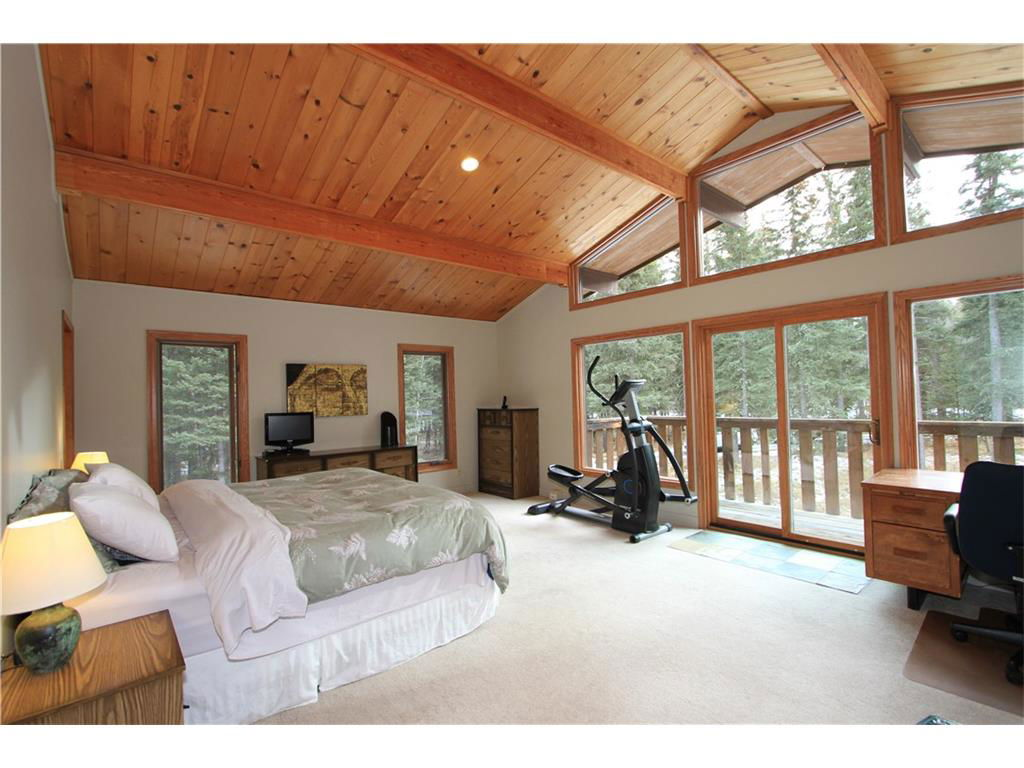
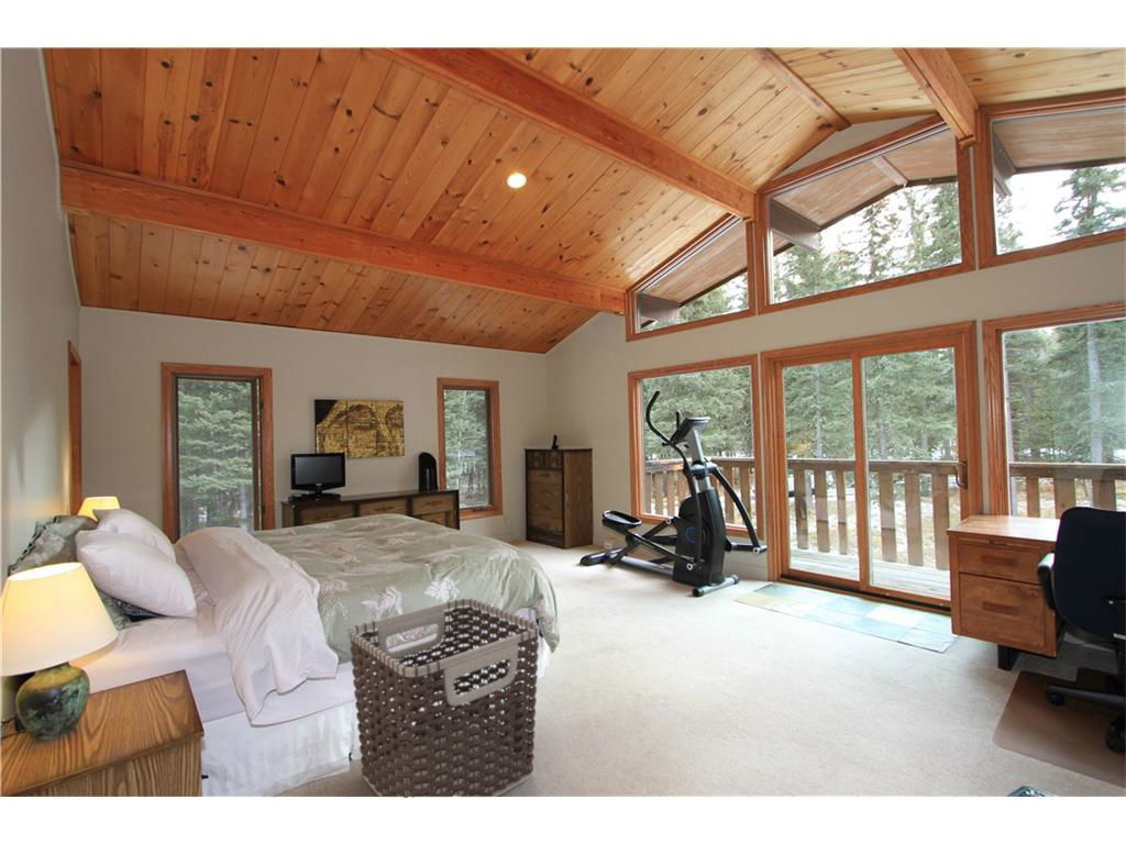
+ clothes hamper [347,597,541,799]
